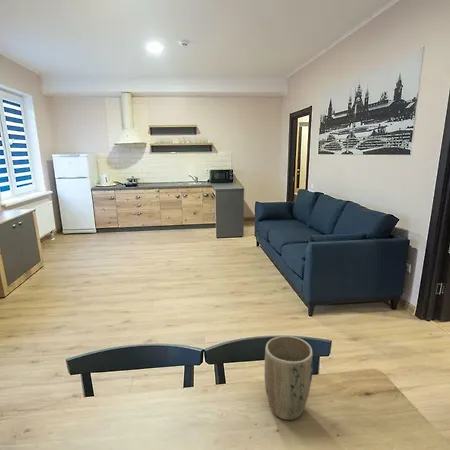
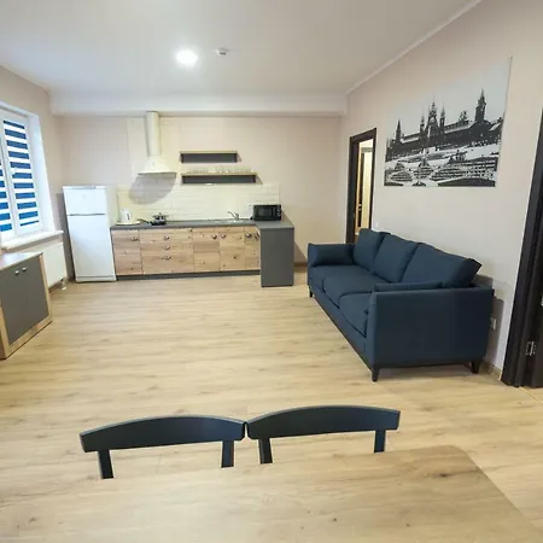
- plant pot [264,335,314,421]
